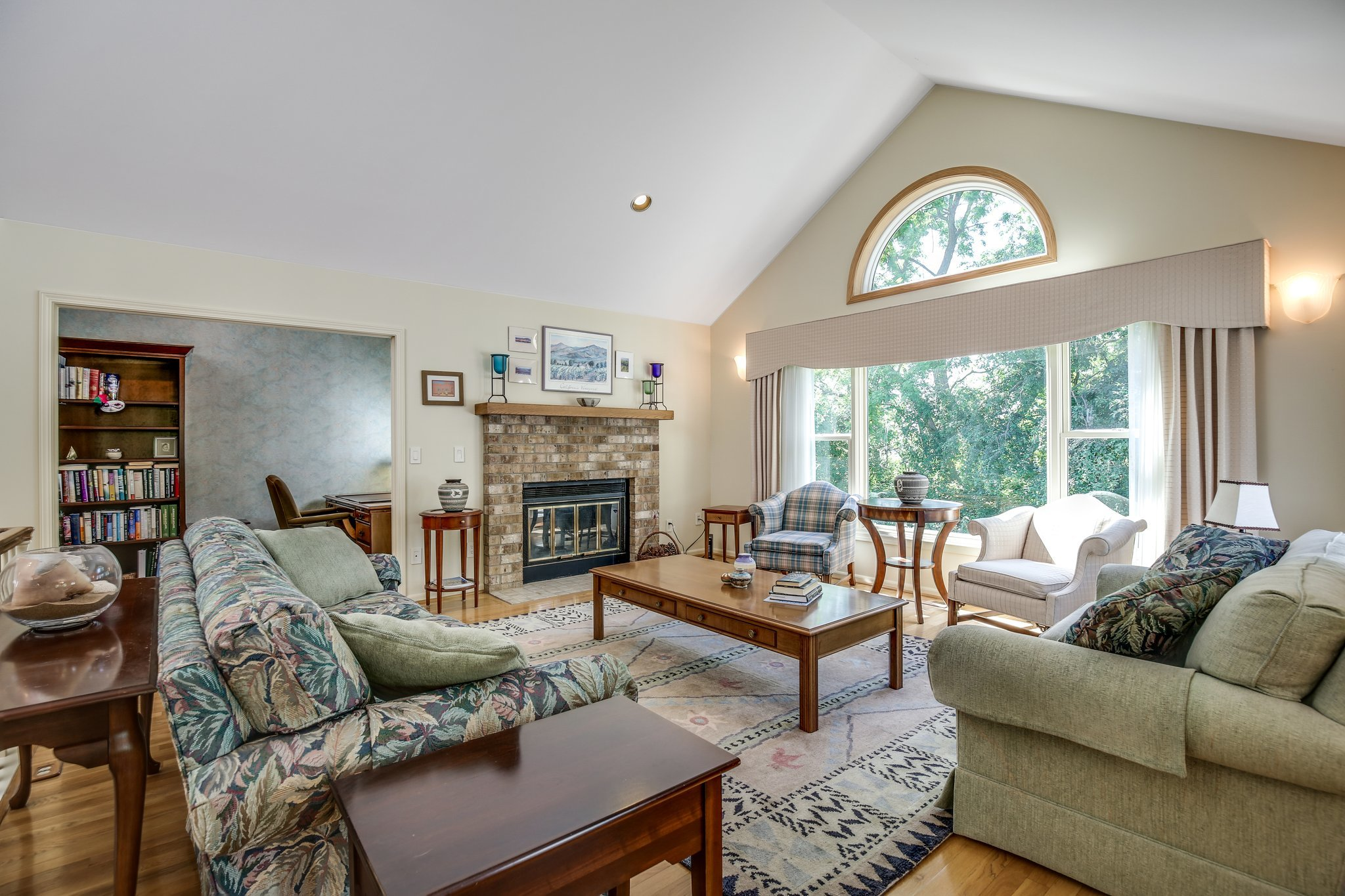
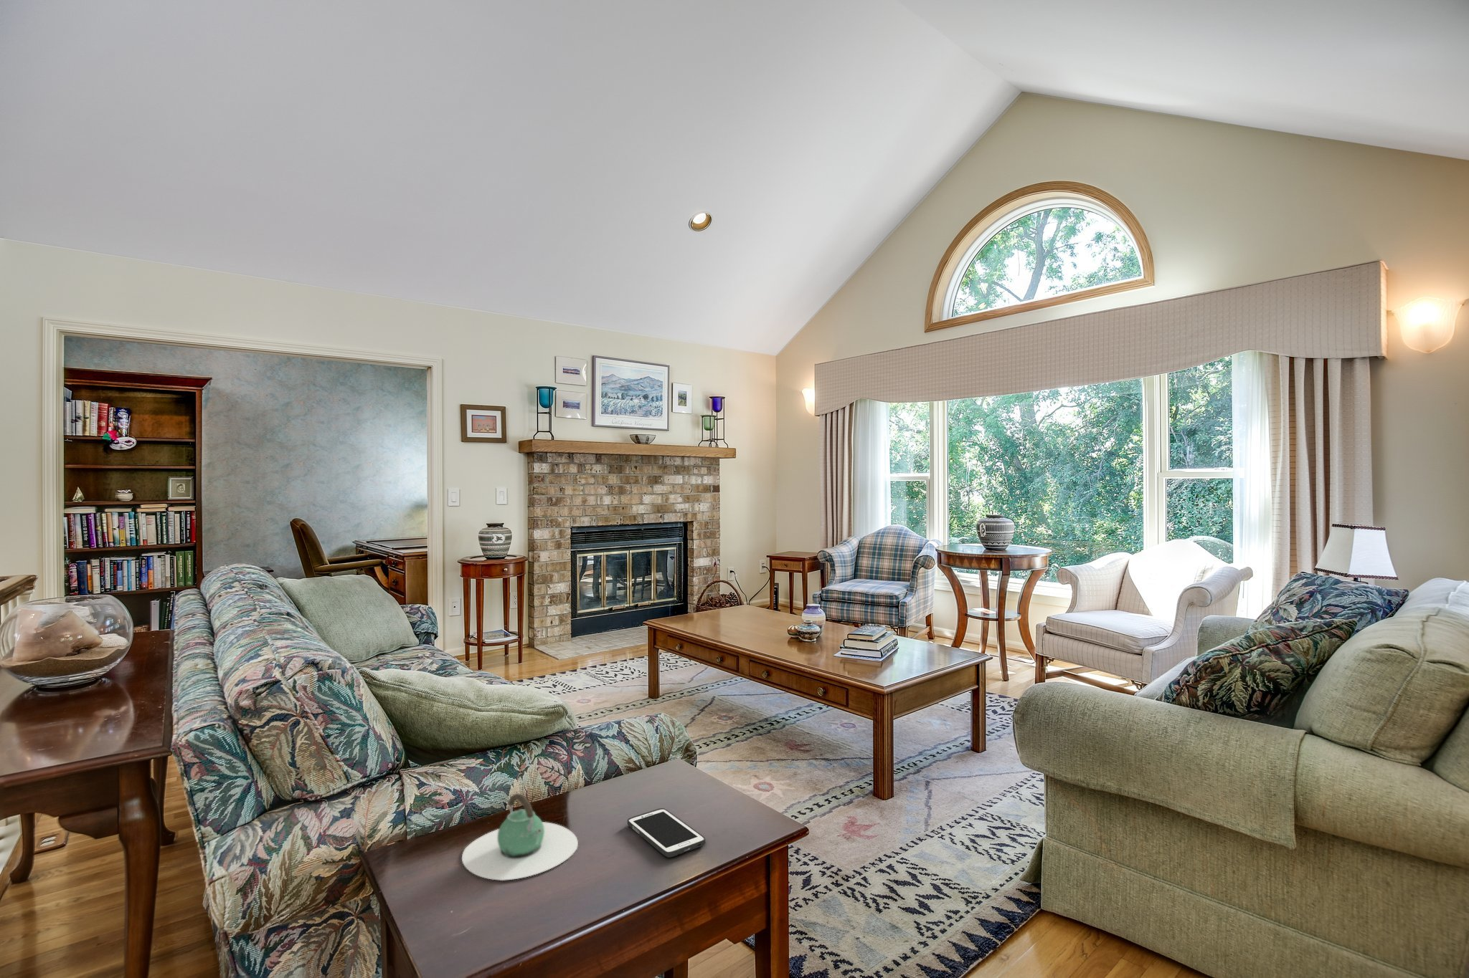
+ teapot [461,794,579,881]
+ cell phone [627,808,707,858]
